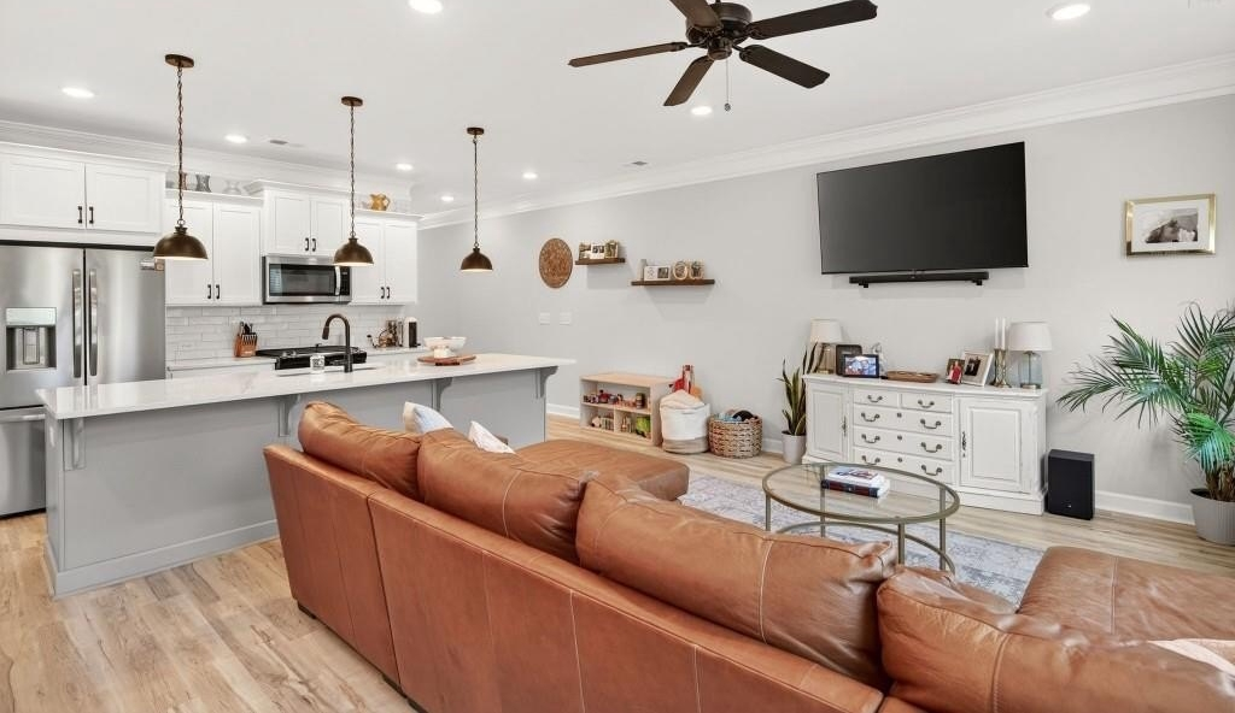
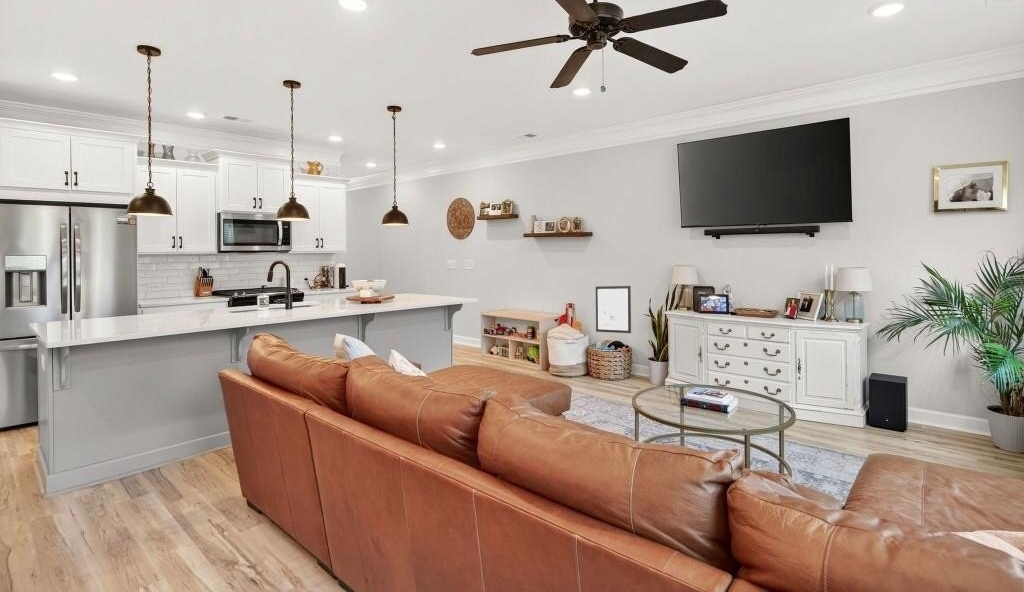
+ wall art [595,285,632,334]
